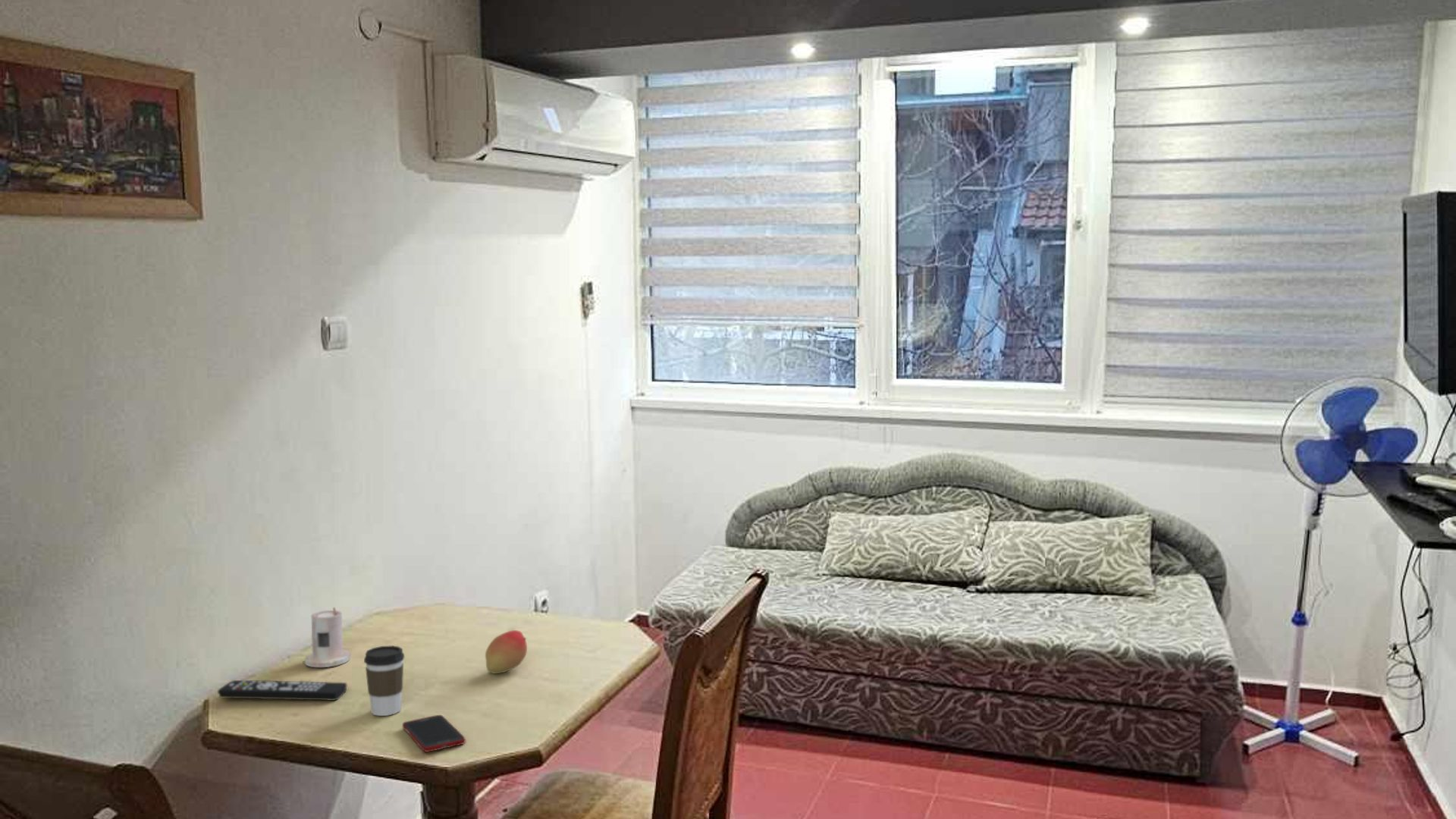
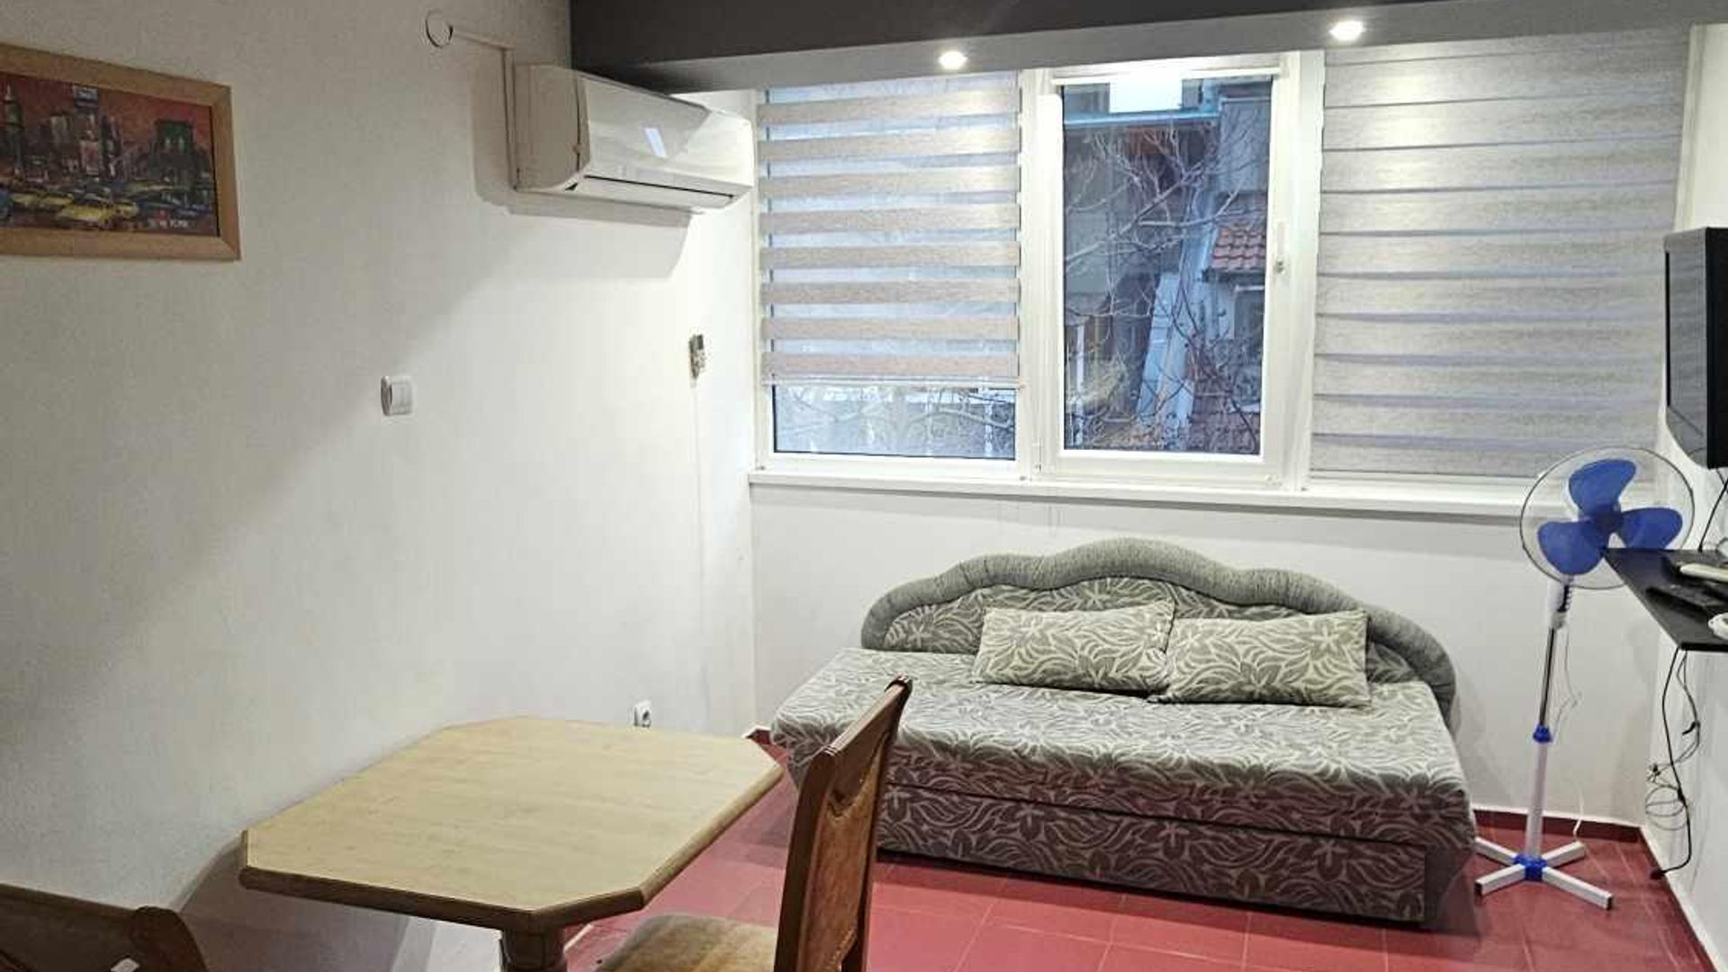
- cell phone [402,714,466,753]
- fruit [485,629,528,674]
- coffee cup [363,645,405,717]
- candle [304,607,351,668]
- remote control [217,679,348,701]
